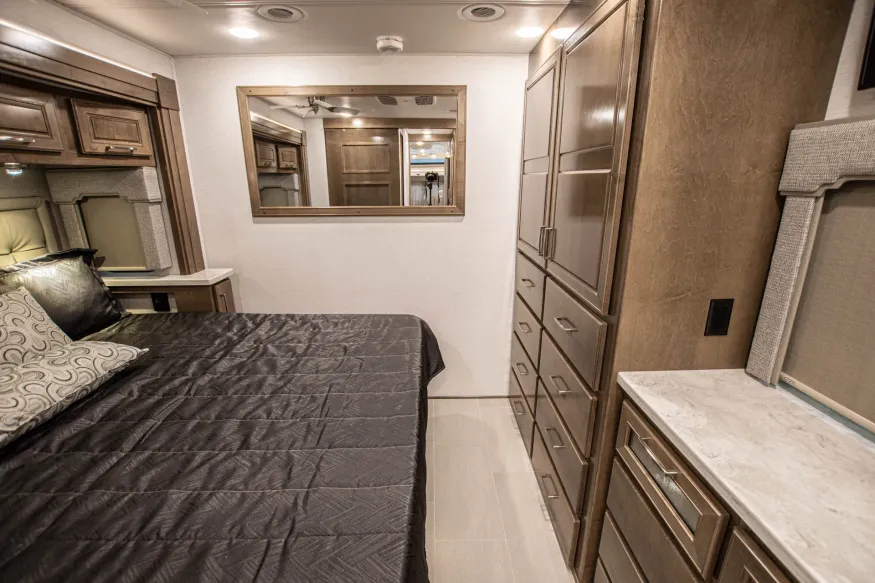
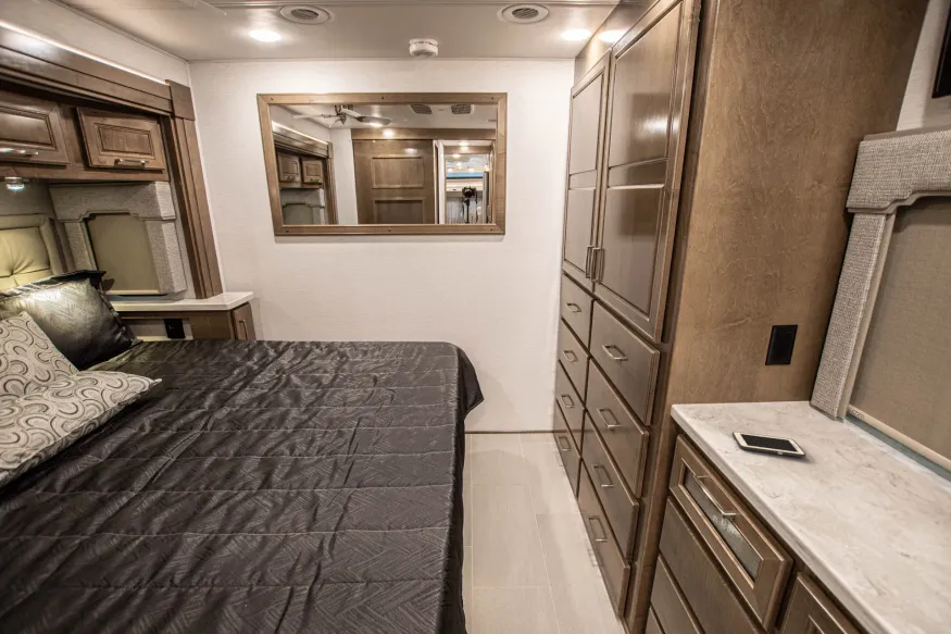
+ cell phone [731,431,806,458]
